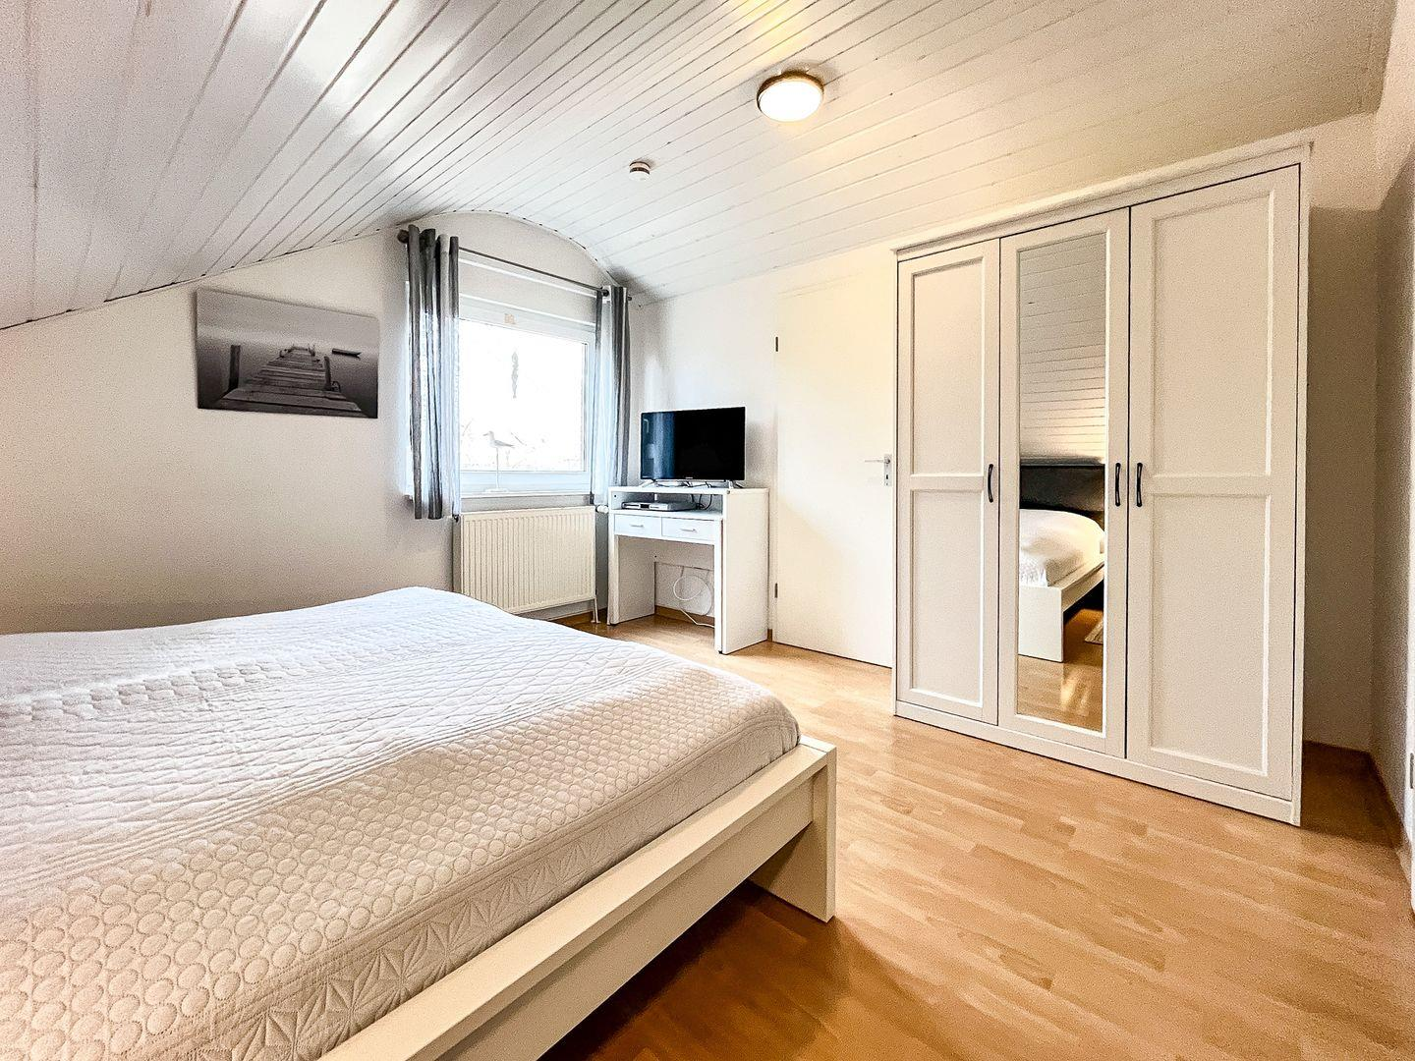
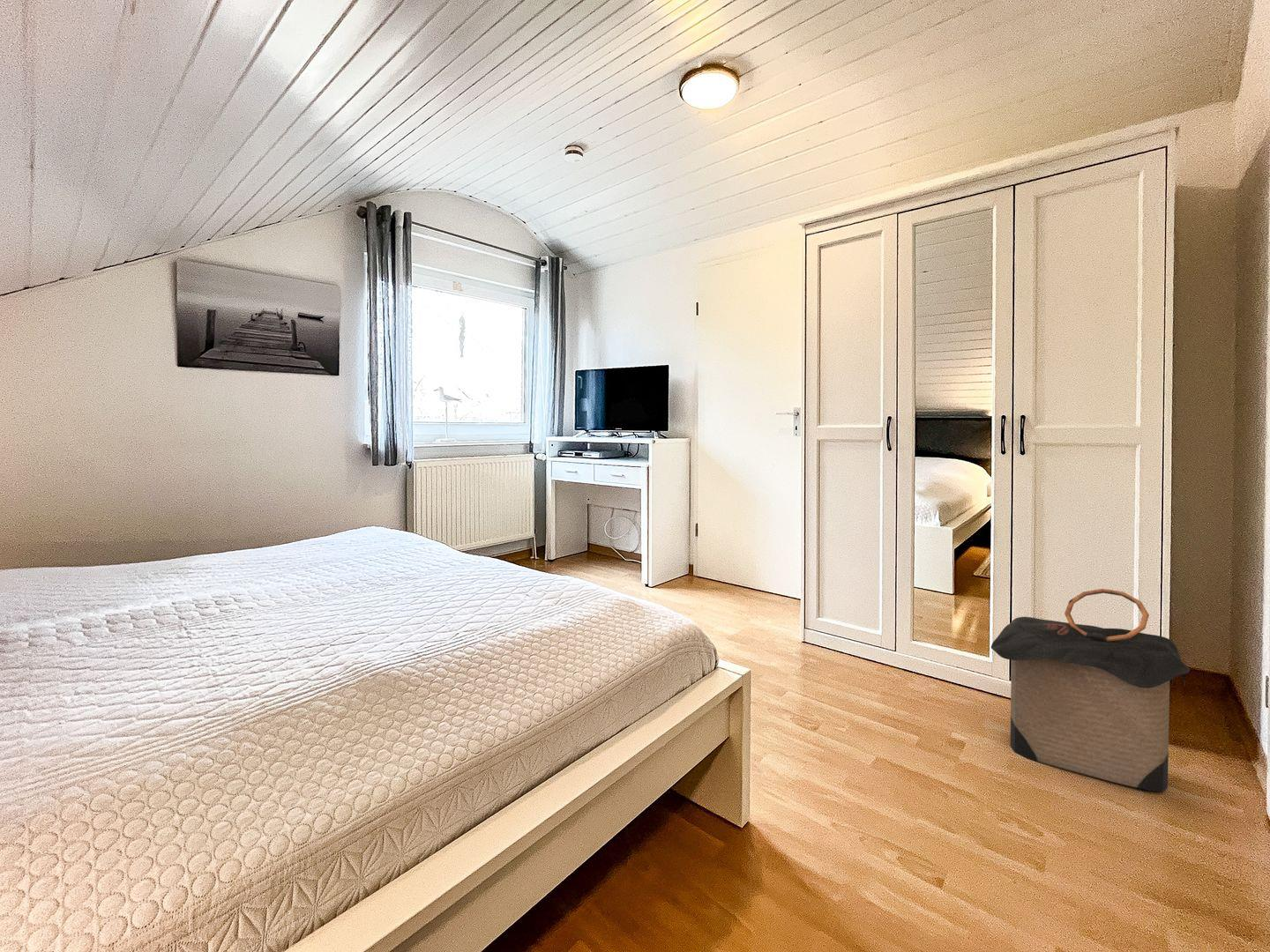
+ laundry hamper [990,588,1191,792]
